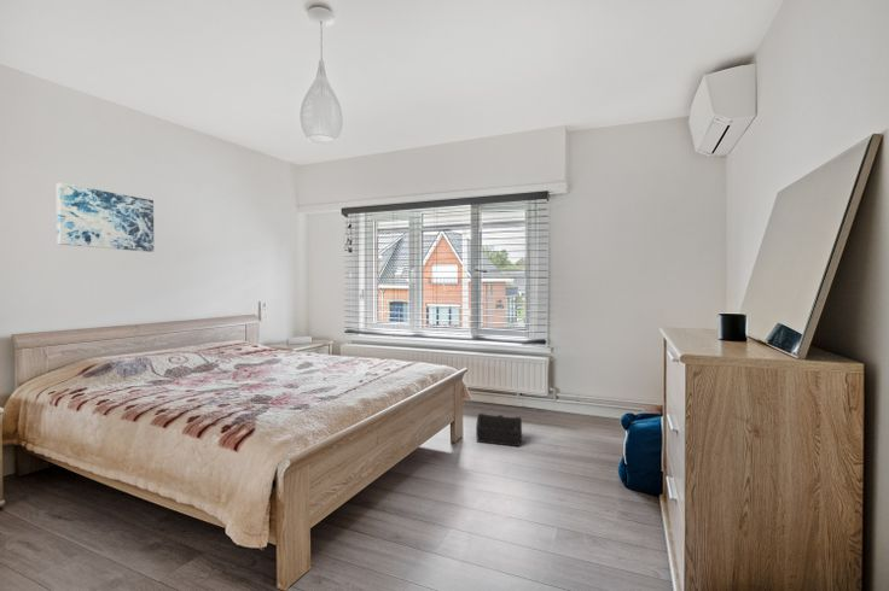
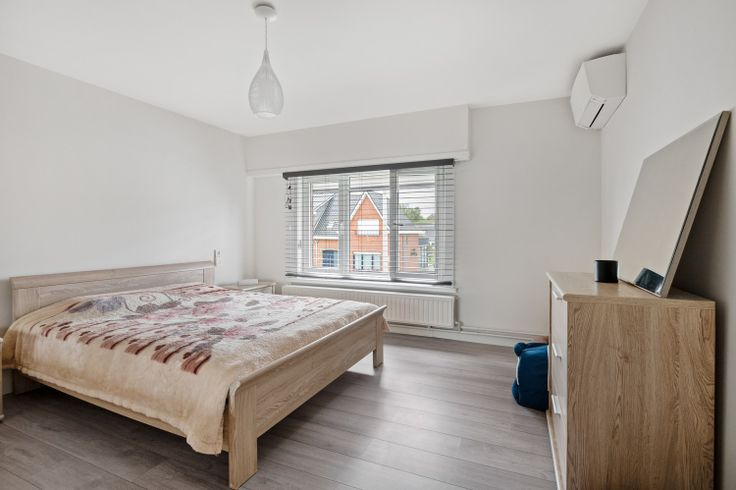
- treasure chest [475,412,523,447]
- wall art [56,182,155,253]
